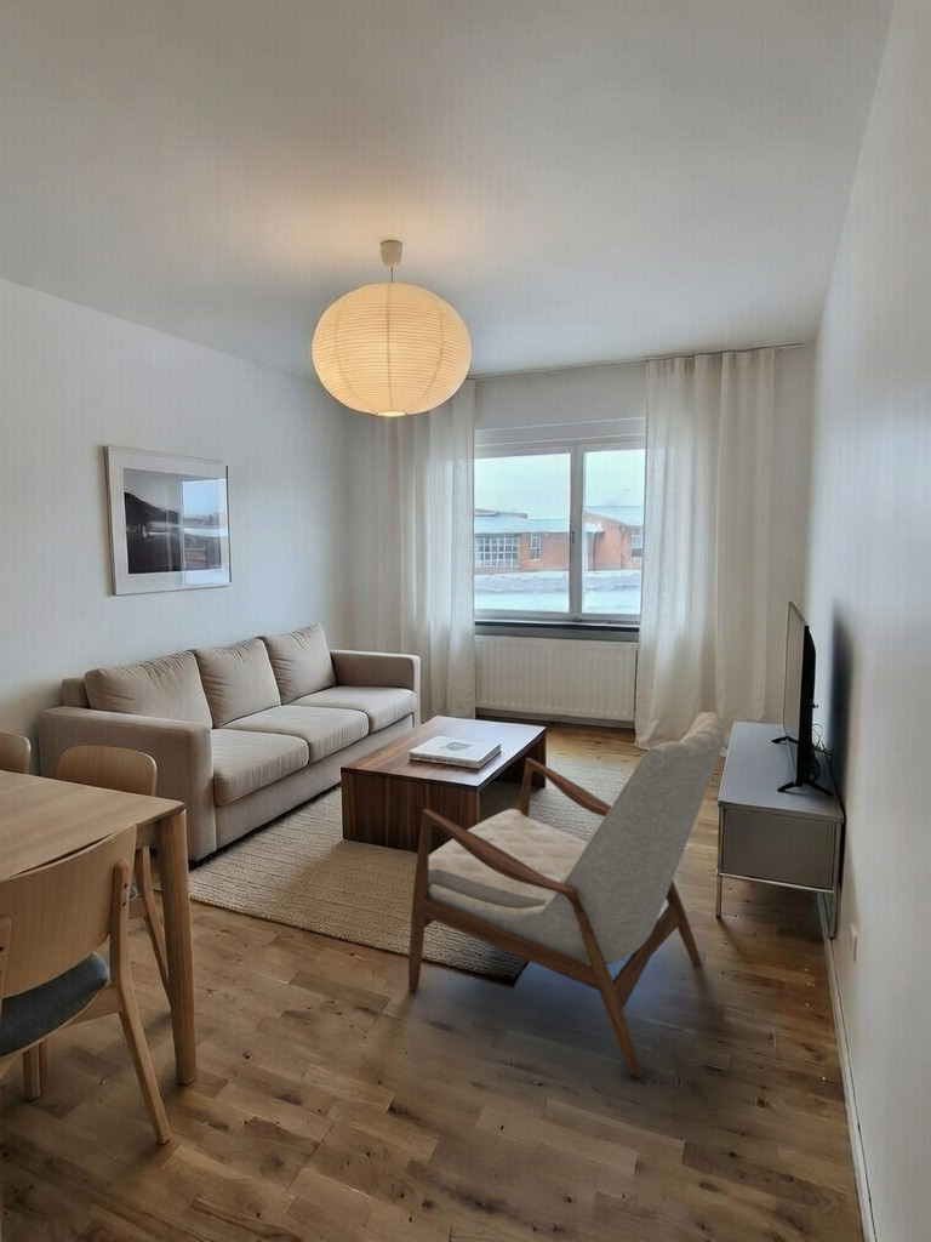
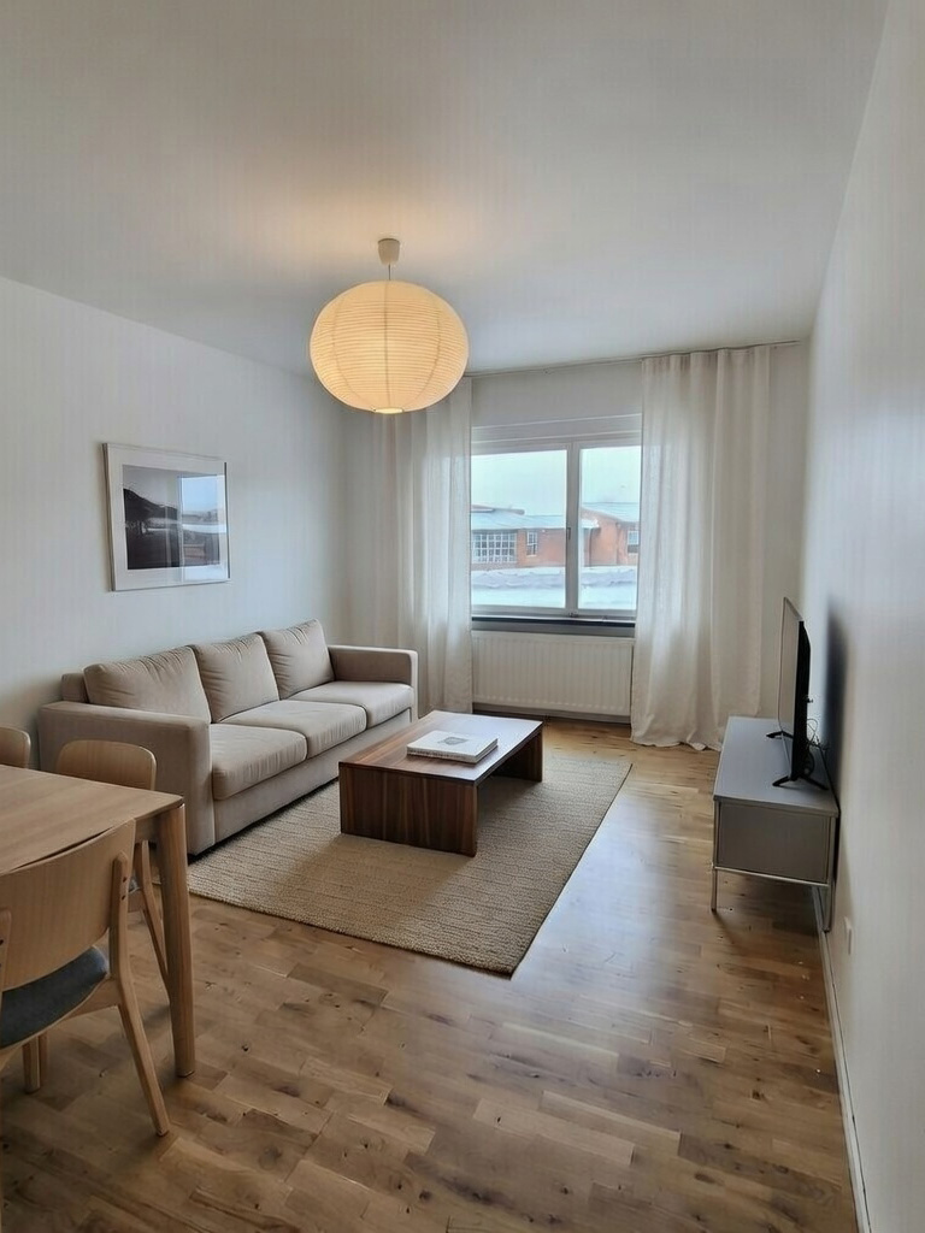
- armchair [407,711,727,1078]
